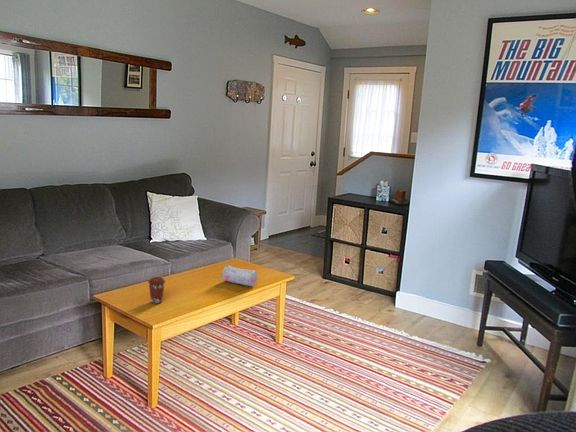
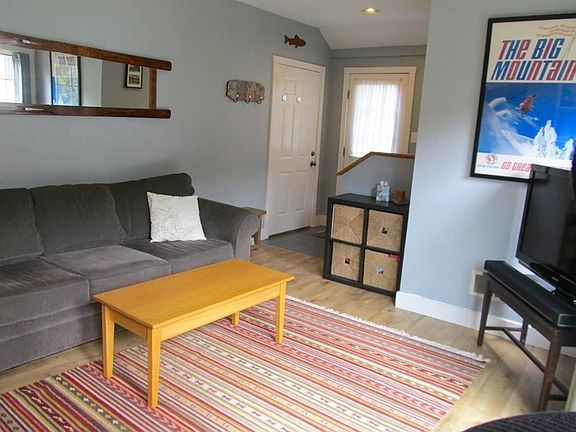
- coffee cup [147,276,166,305]
- pencil case [221,264,259,287]
